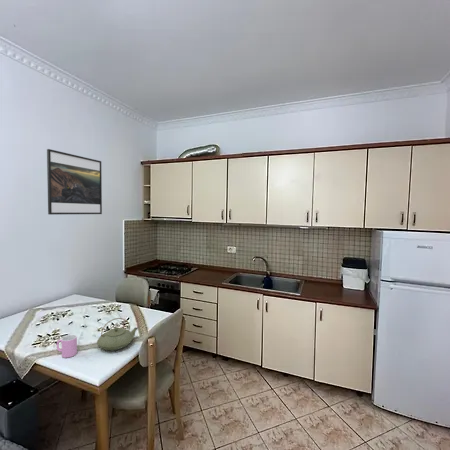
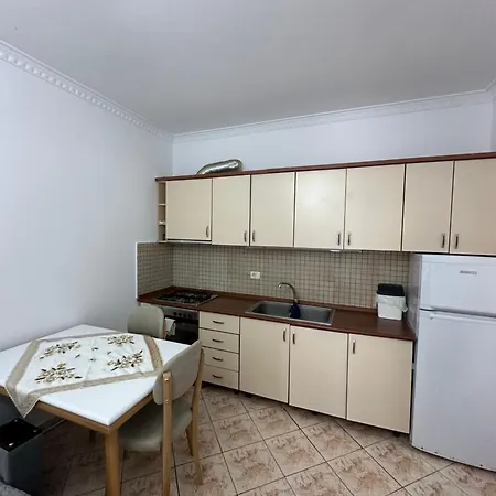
- teapot [96,317,139,351]
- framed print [46,148,103,216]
- cup [56,334,78,359]
